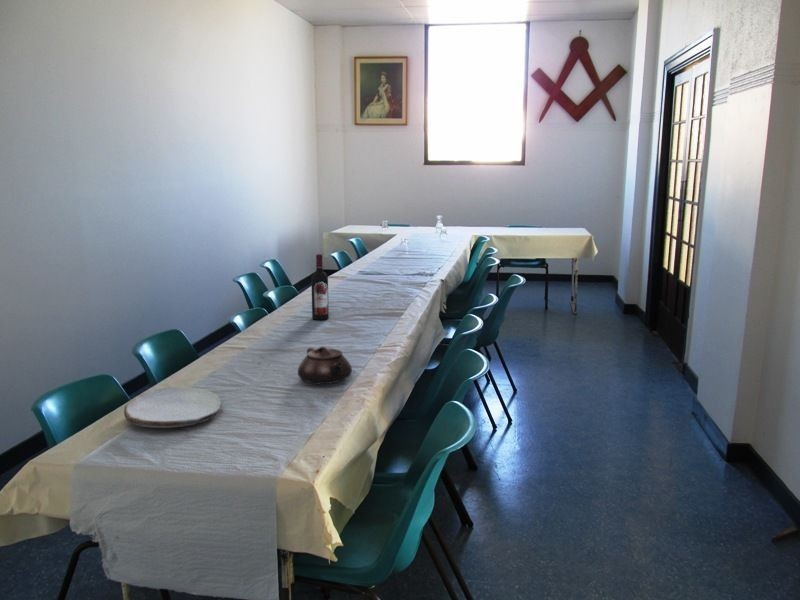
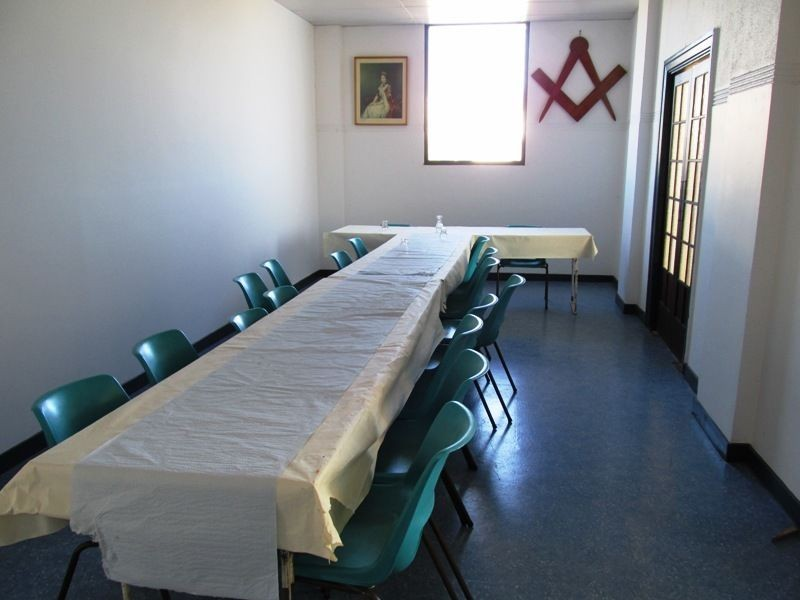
- wine bottle [310,253,330,321]
- teapot [297,346,353,386]
- plate [123,386,222,429]
